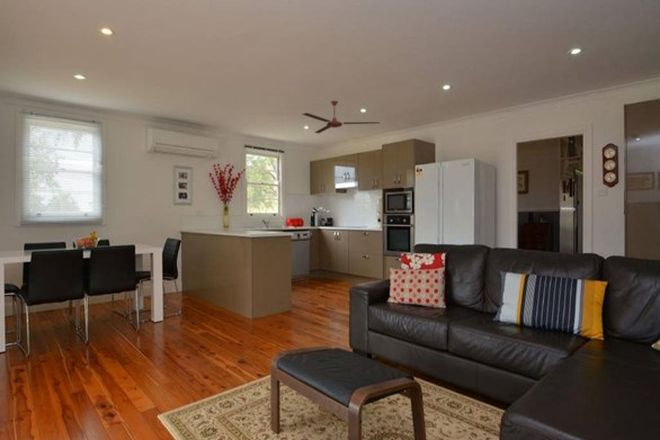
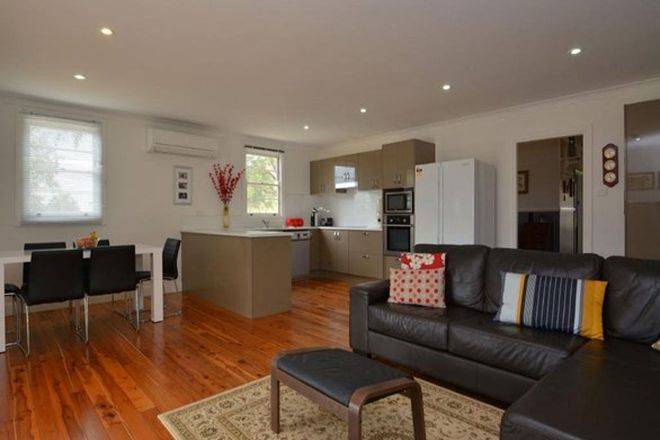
- ceiling fan [301,100,381,134]
